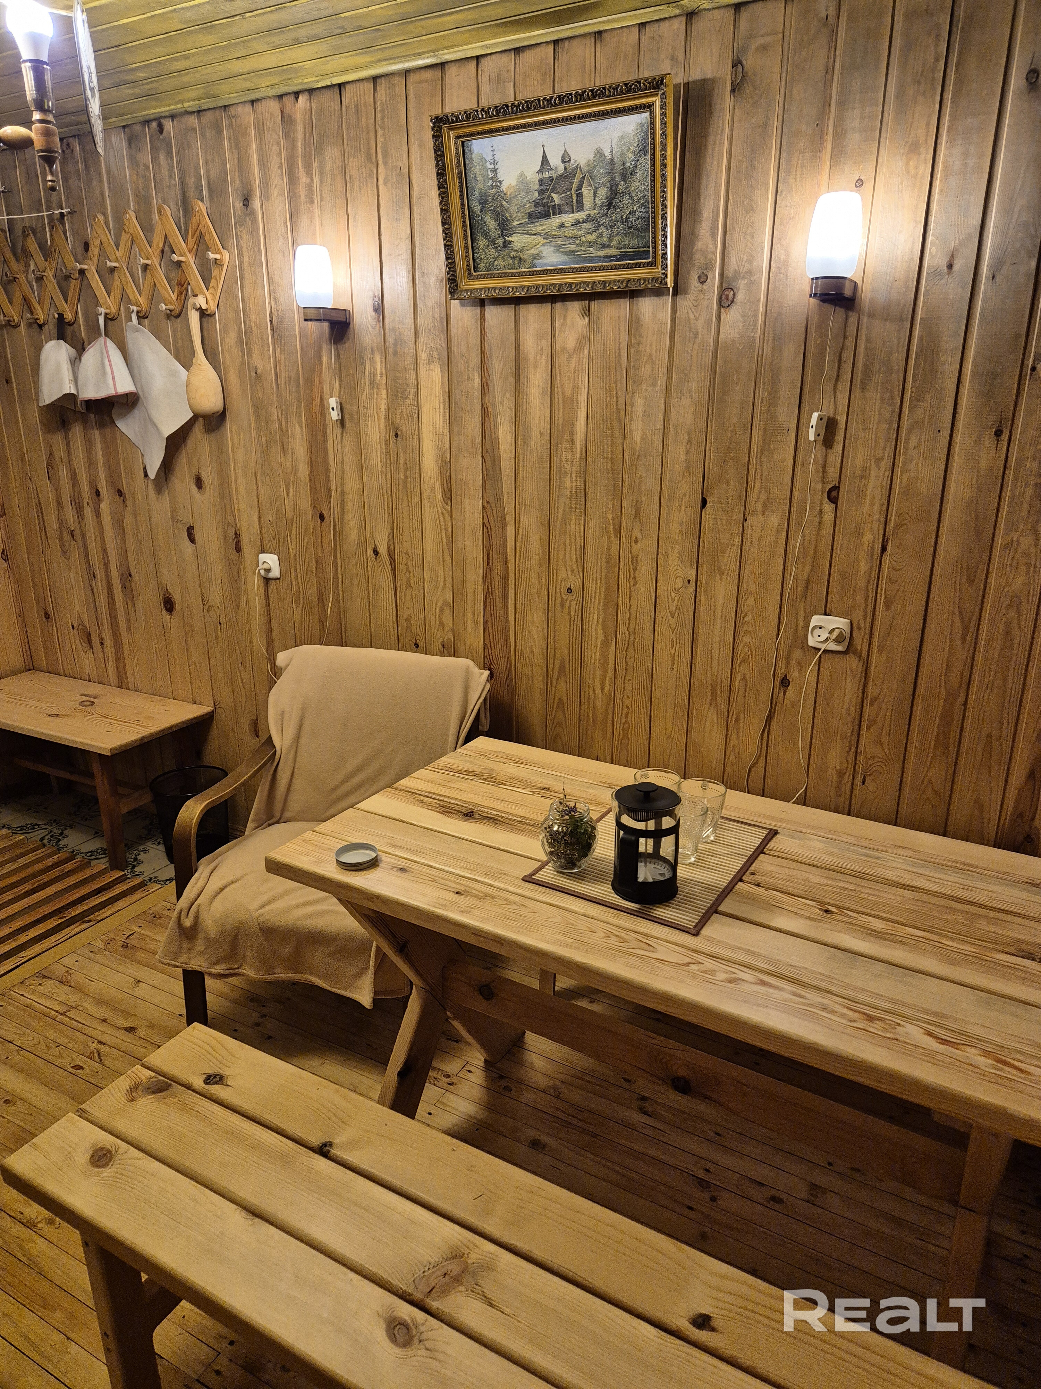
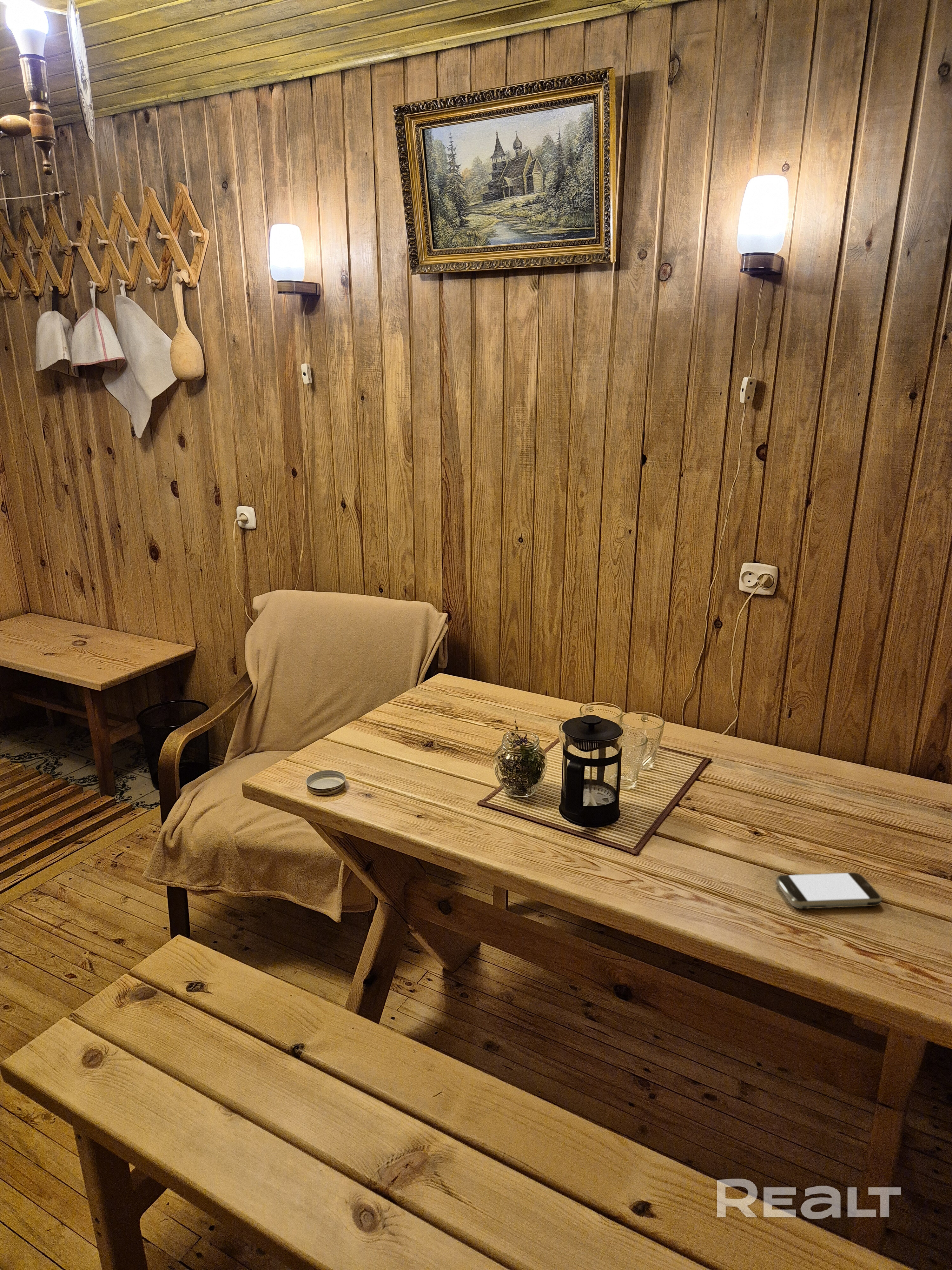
+ smartphone [776,872,882,909]
